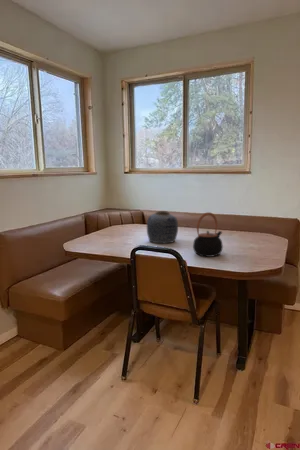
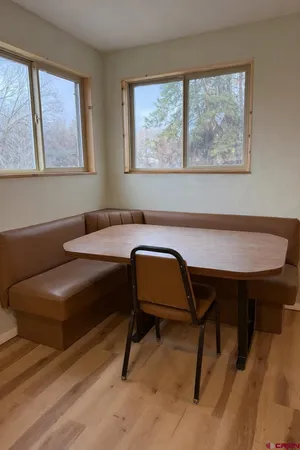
- teapot [192,211,224,258]
- vase [146,210,179,244]
